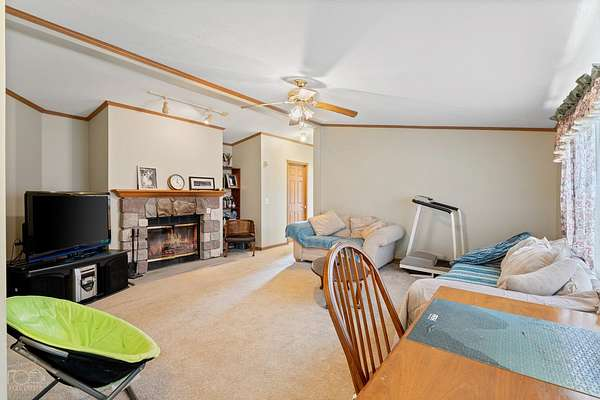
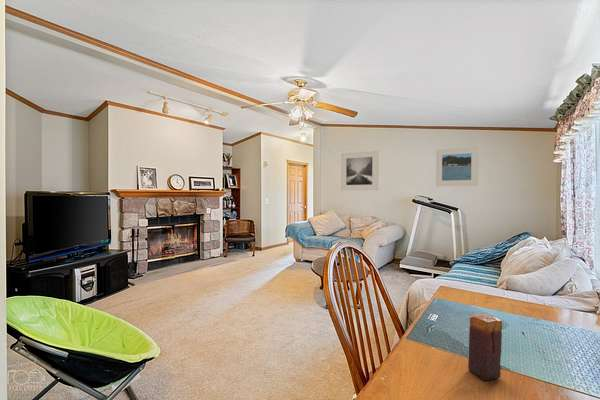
+ candle [467,313,503,382]
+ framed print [435,146,479,187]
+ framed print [340,150,379,192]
